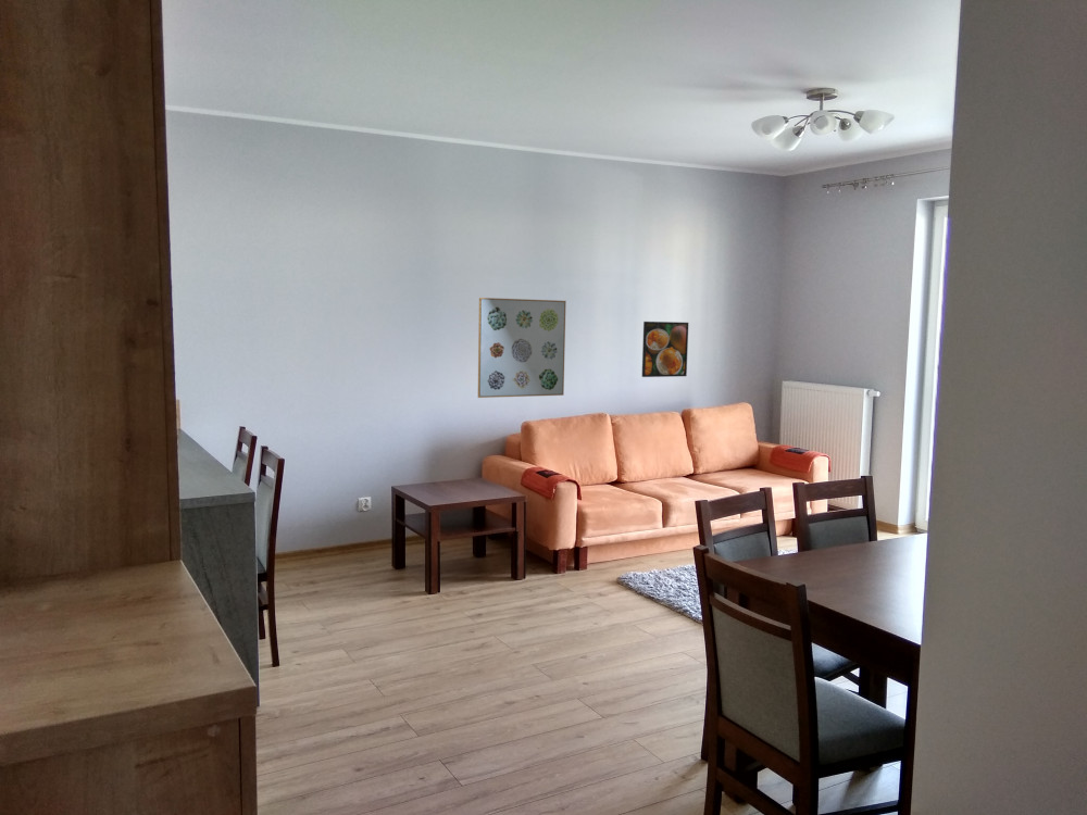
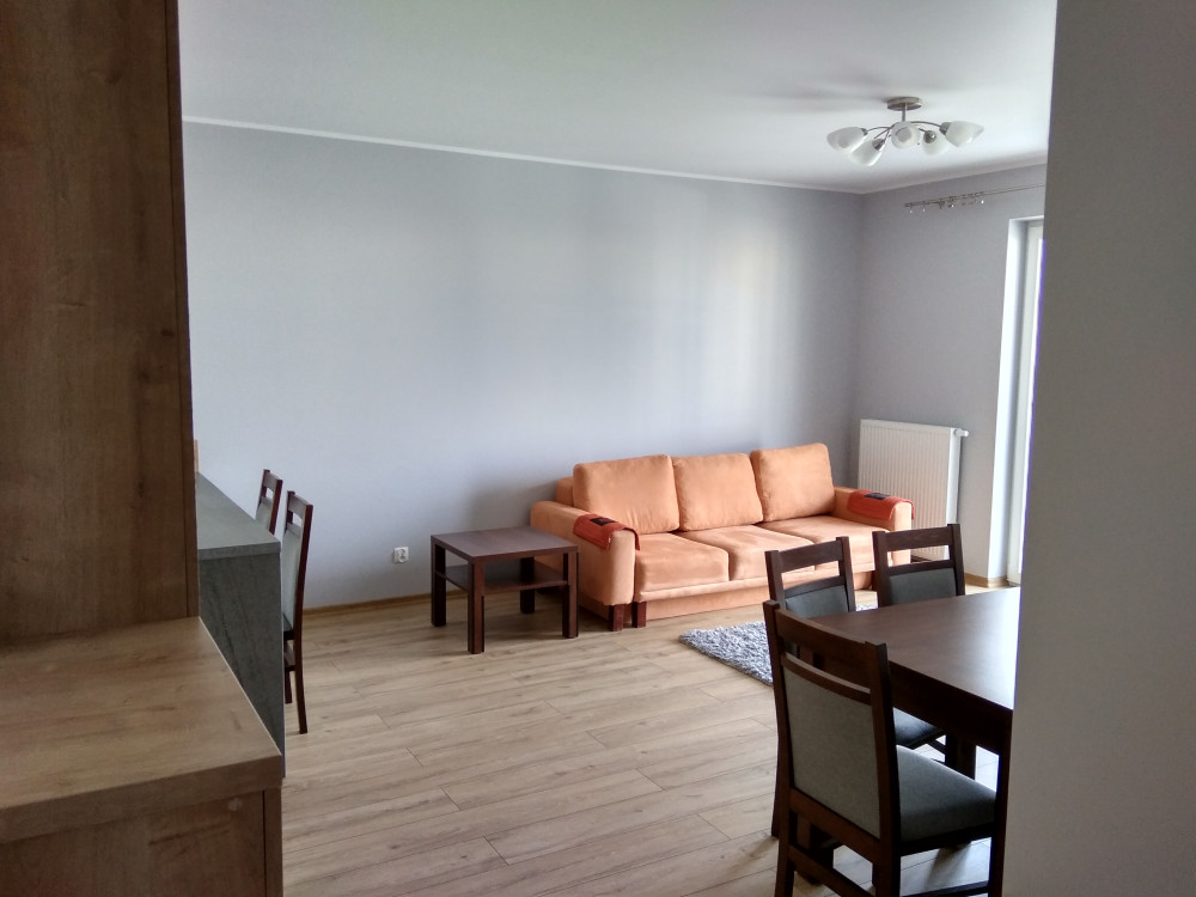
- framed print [641,321,689,378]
- wall art [477,297,567,399]
